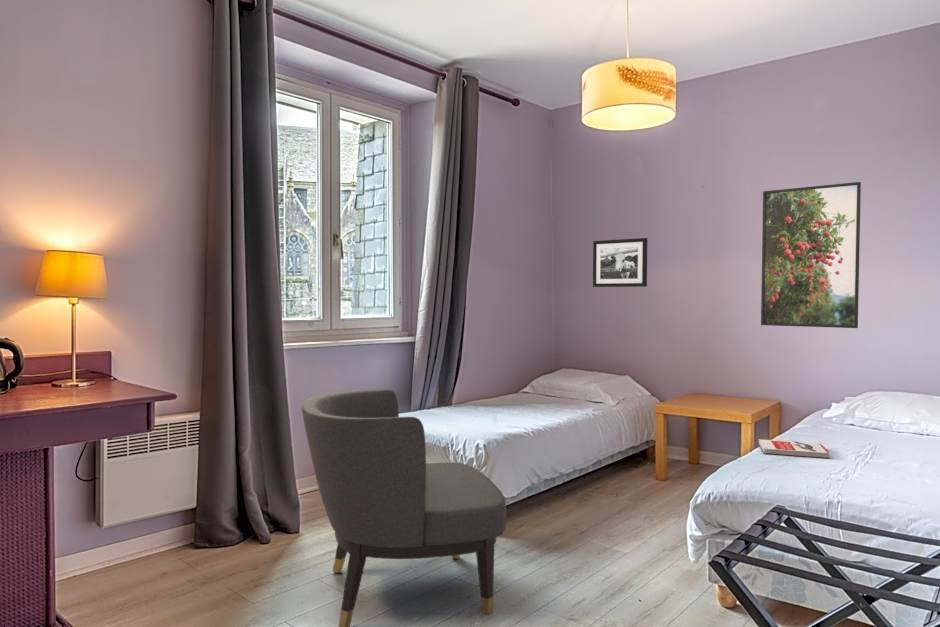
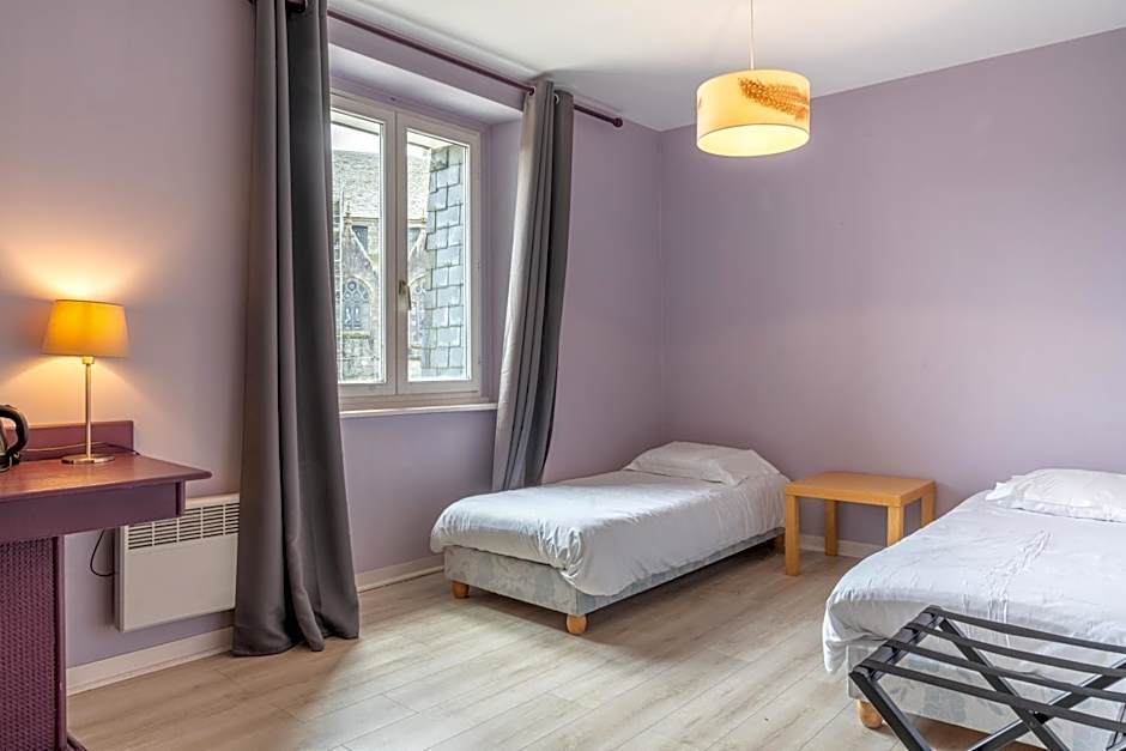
- picture frame [592,237,648,288]
- chair [301,388,507,627]
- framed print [760,181,862,329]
- book [757,438,831,459]
